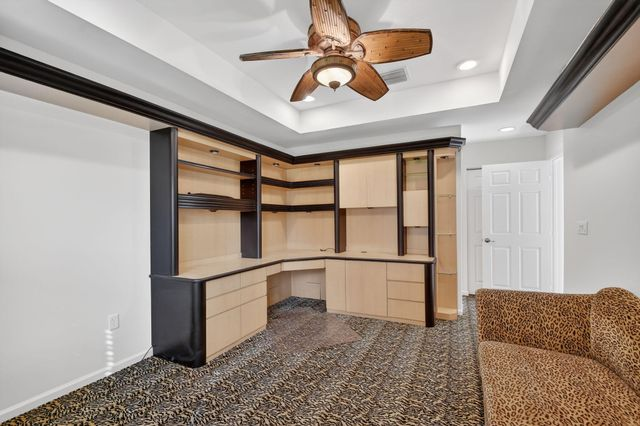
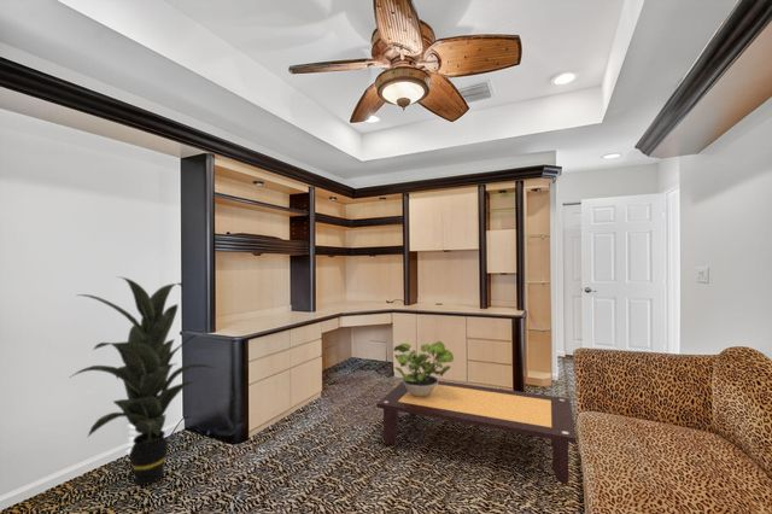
+ coffee table [375,380,577,486]
+ indoor plant [70,275,217,486]
+ potted plant [393,340,455,397]
